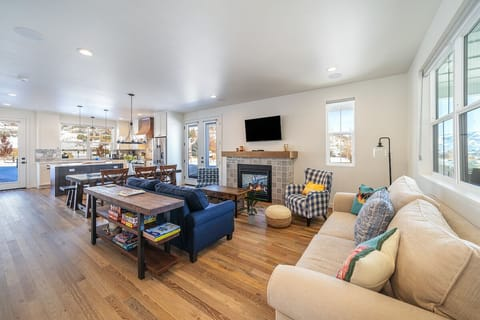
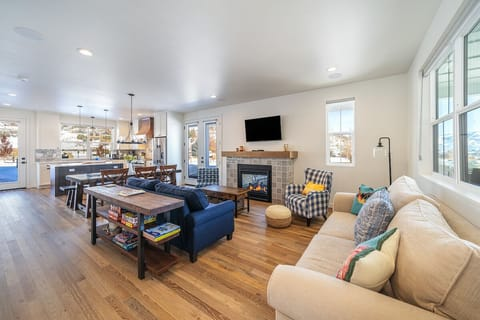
- indoor plant [239,190,266,226]
